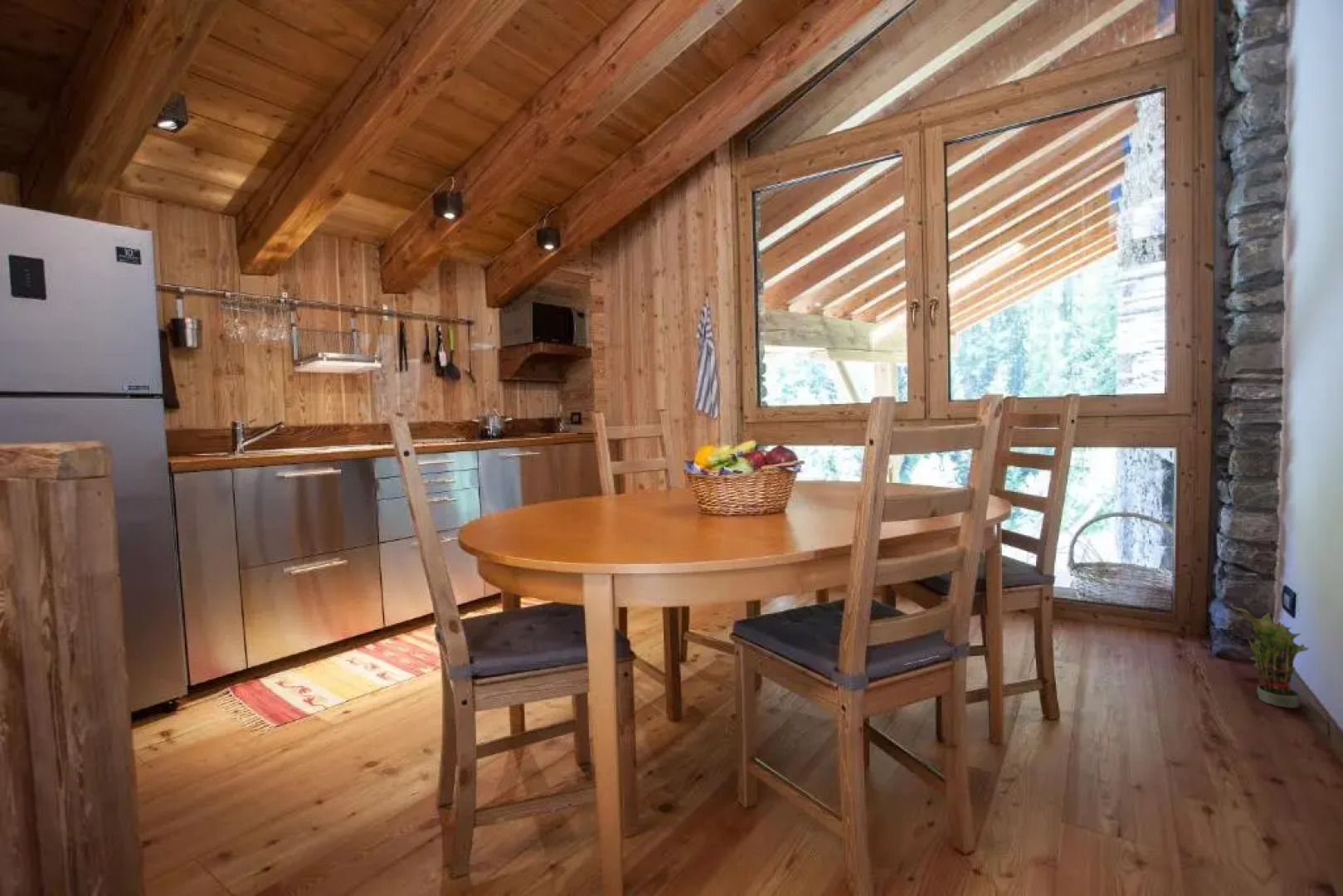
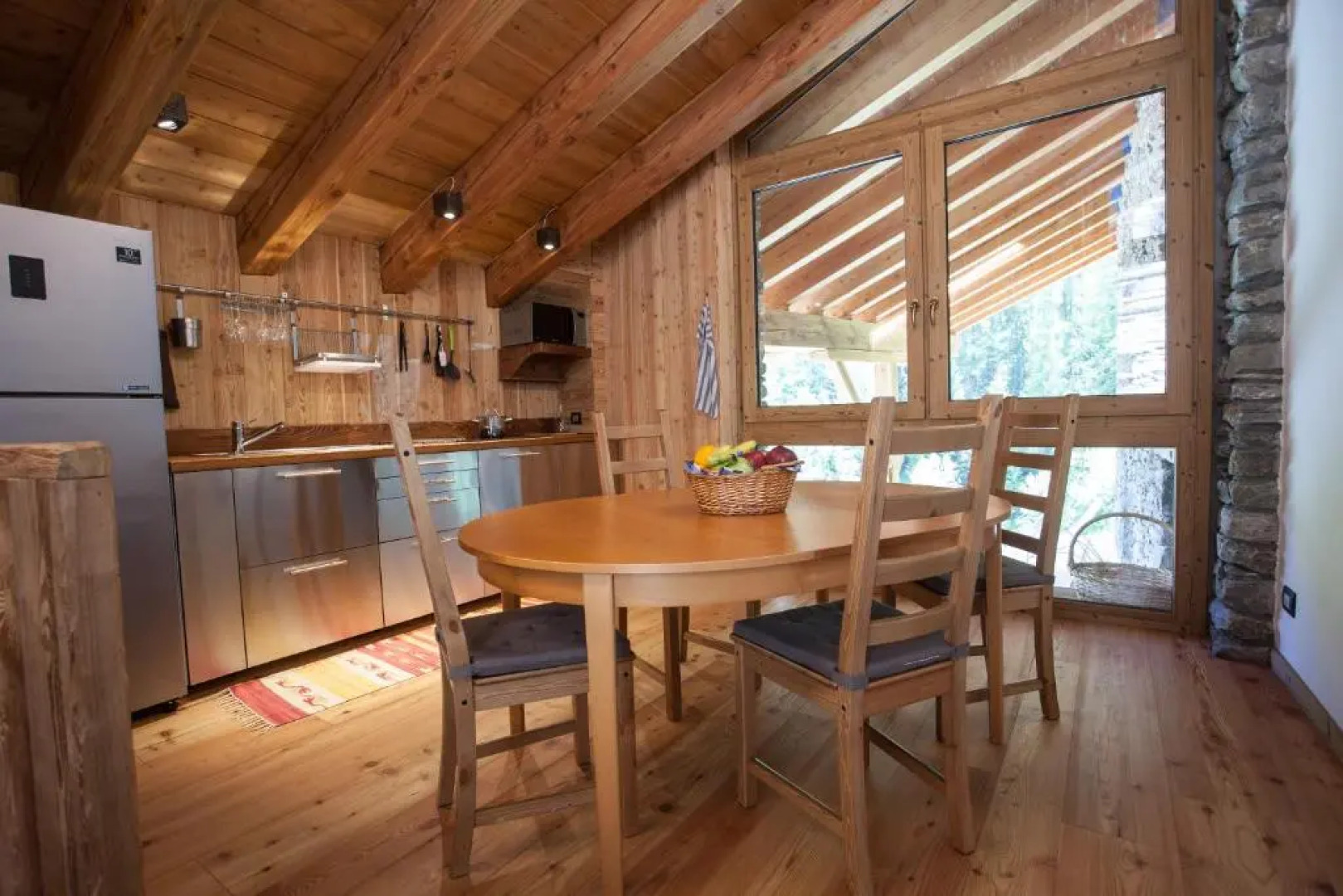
- potted plant [1229,604,1309,709]
